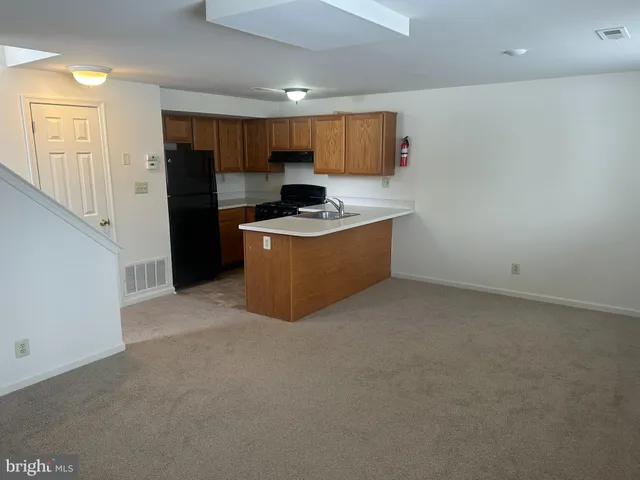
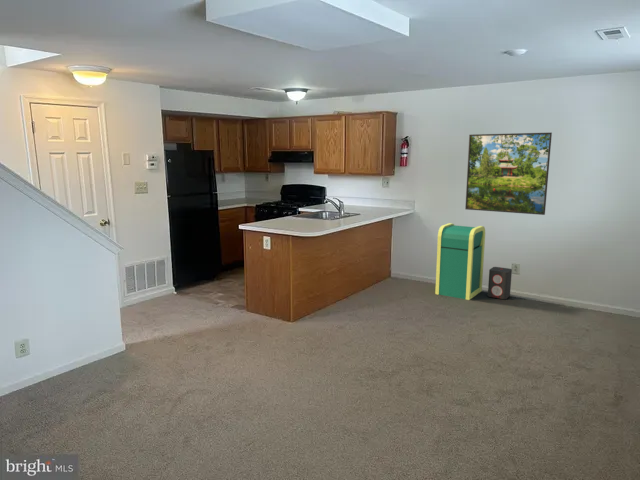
+ speaker [487,266,513,300]
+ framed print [464,132,553,216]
+ trash can [434,222,486,301]
